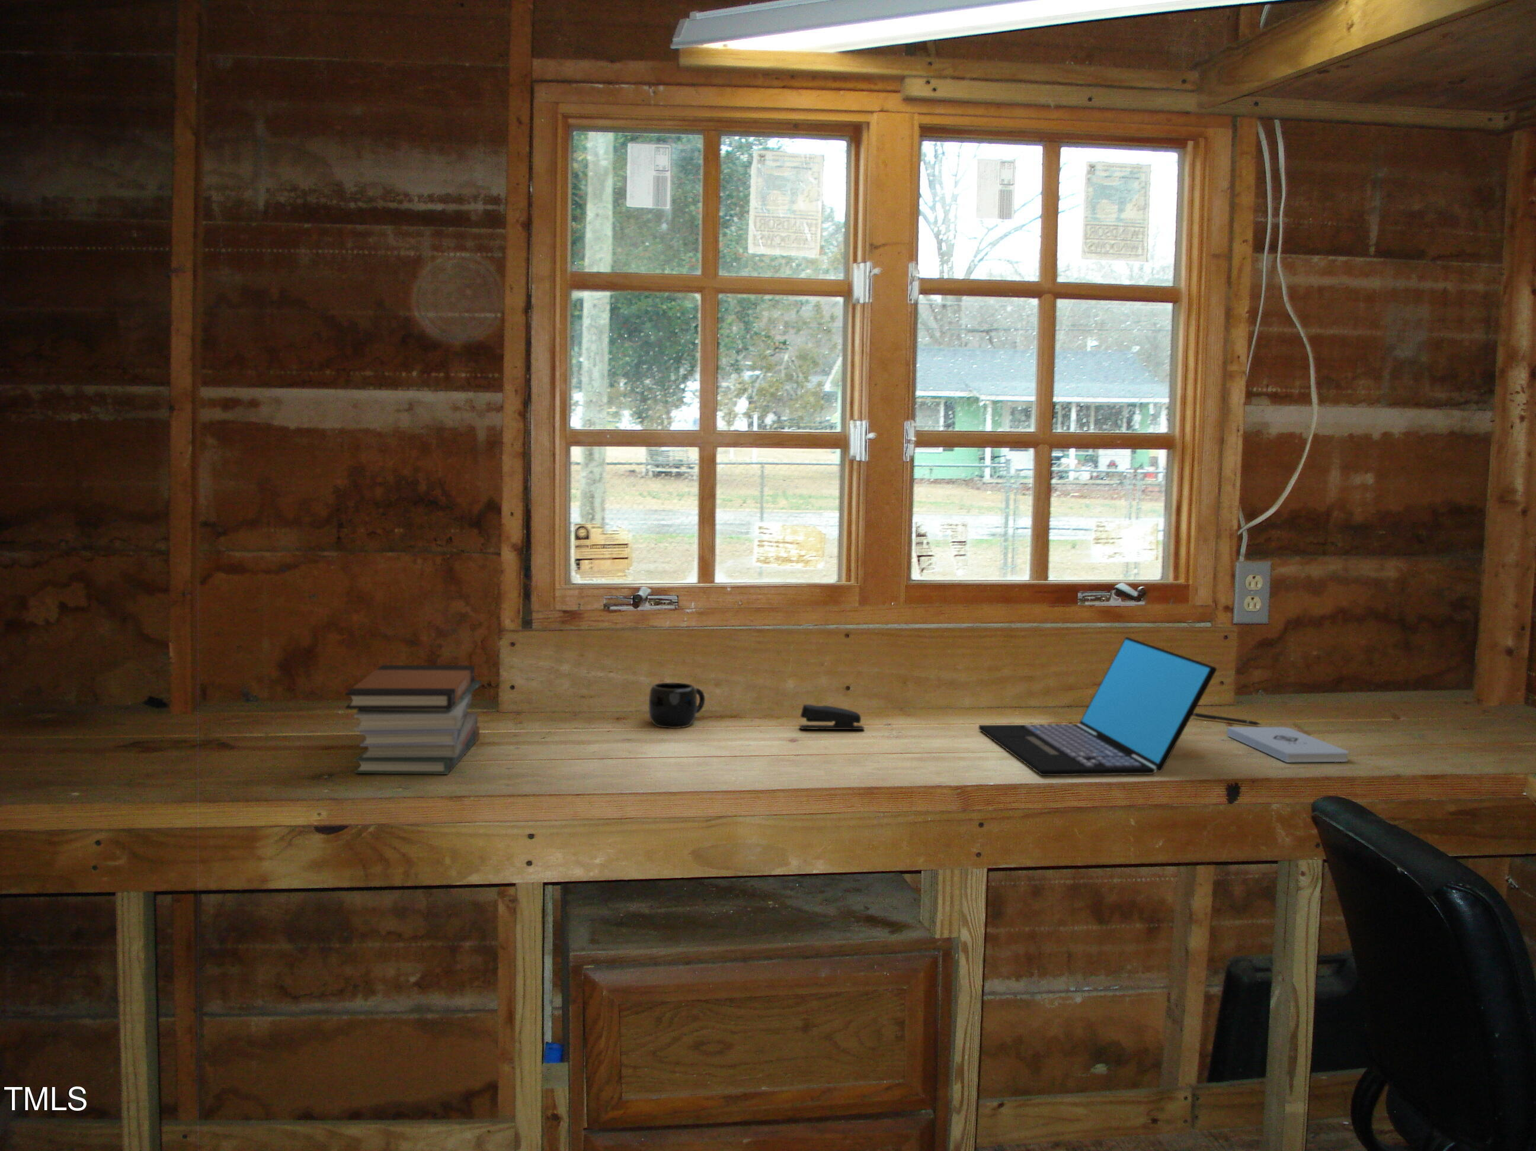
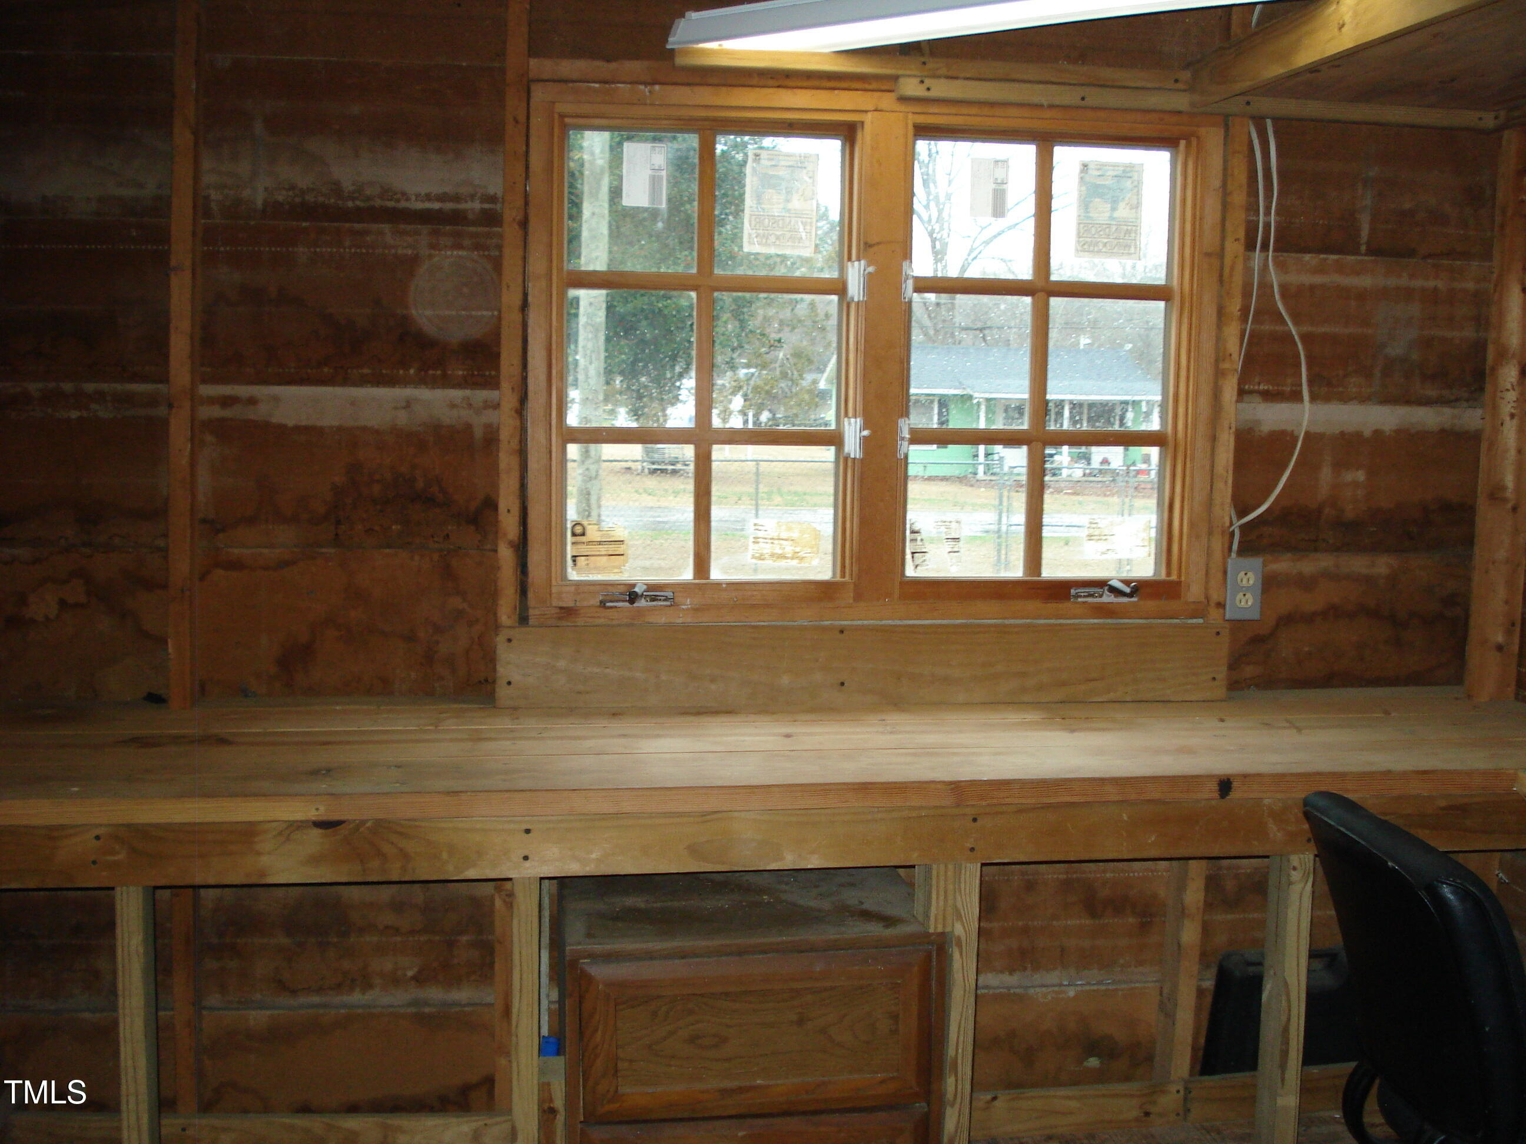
- mug [648,682,706,729]
- laptop [977,636,1217,776]
- pen [1191,712,1261,725]
- notepad [1226,727,1350,763]
- book stack [345,664,481,775]
- stapler [798,704,865,730]
